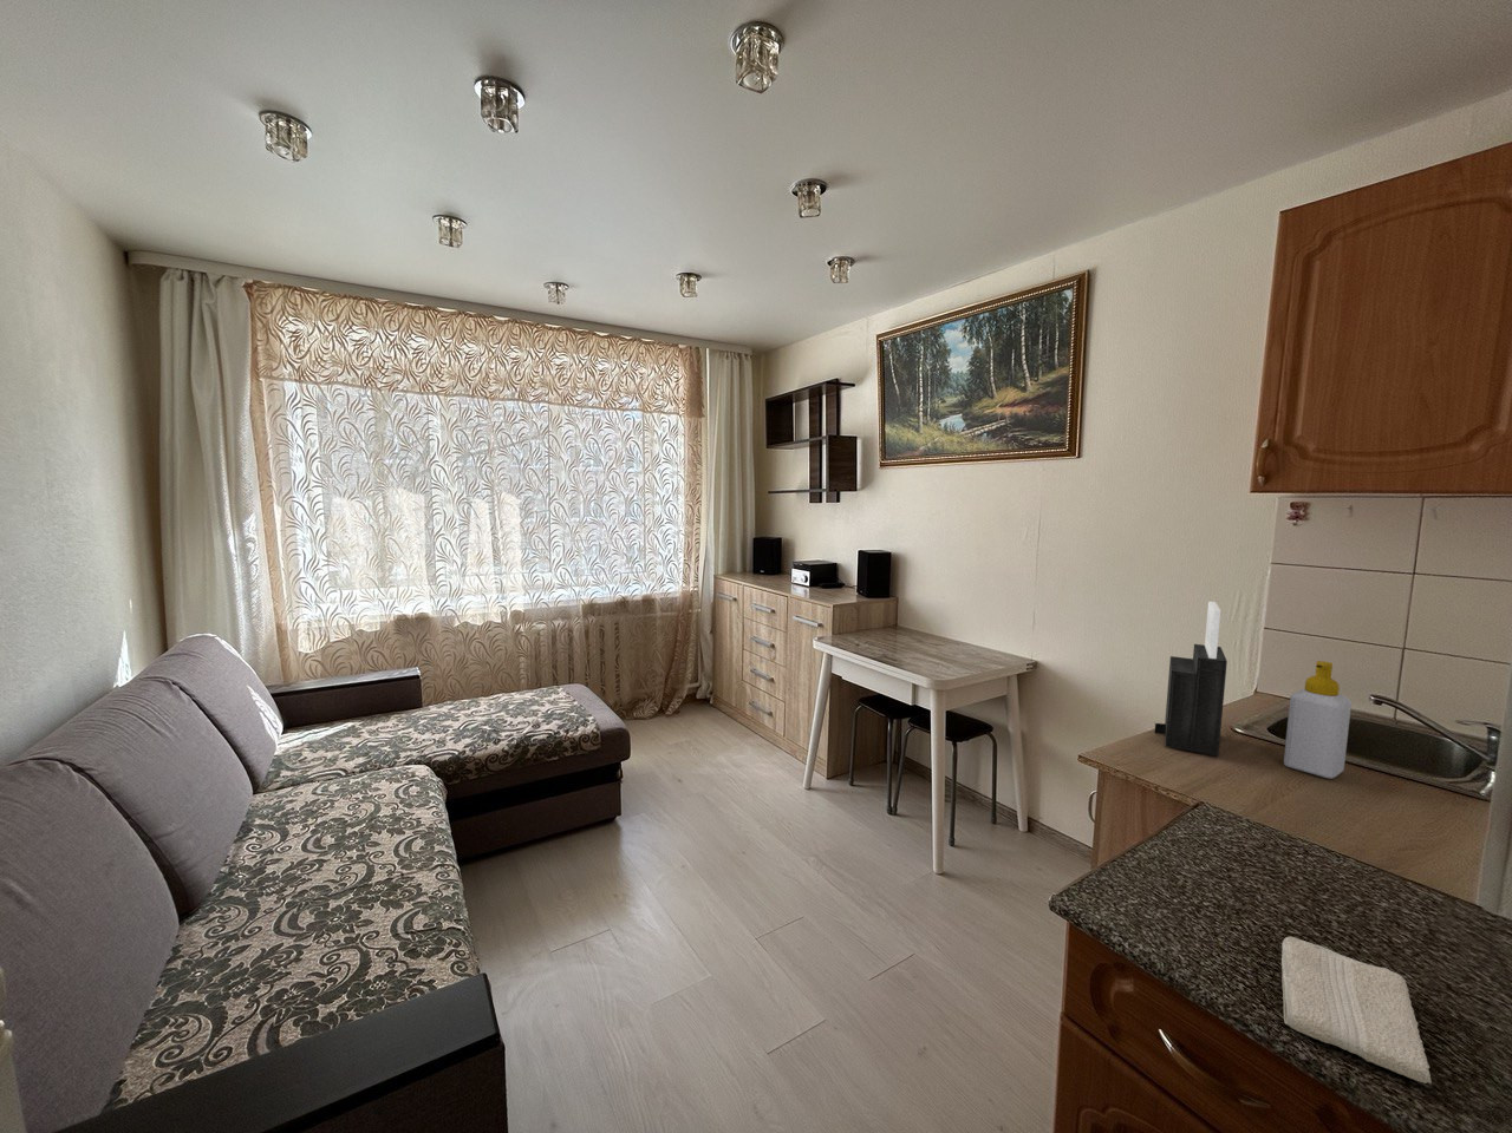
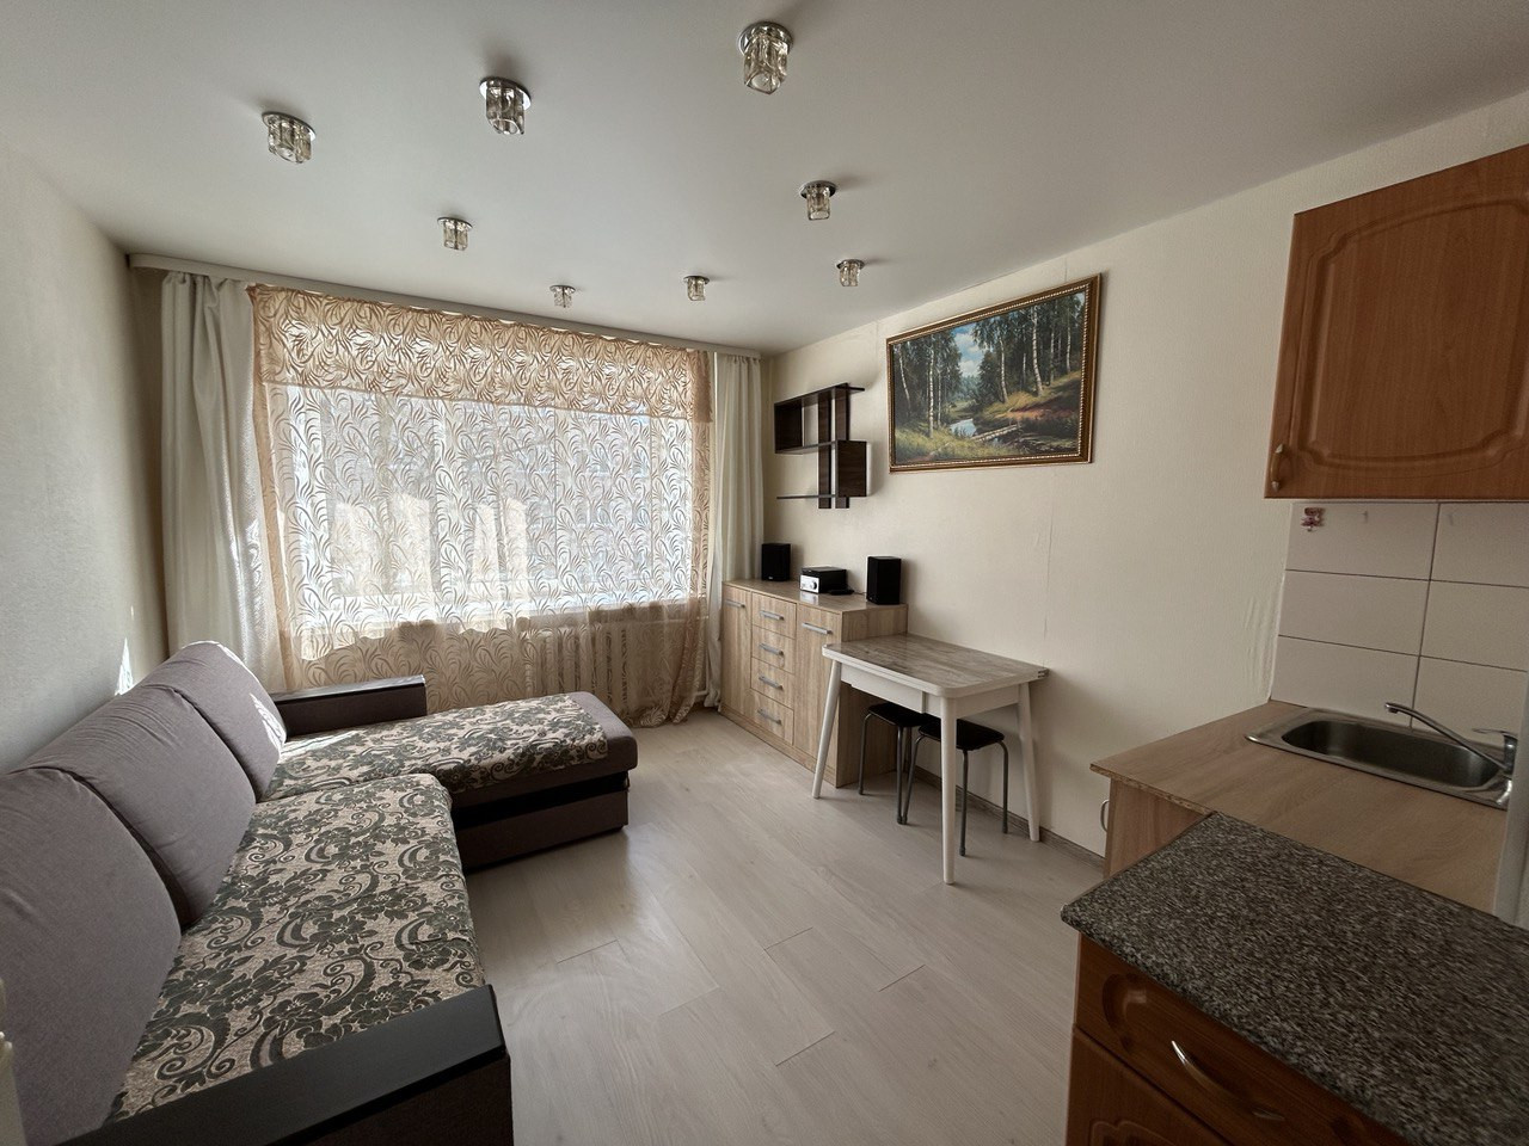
- soap bottle [1283,659,1352,780]
- washcloth [1281,935,1432,1084]
- knife block [1152,601,1229,758]
